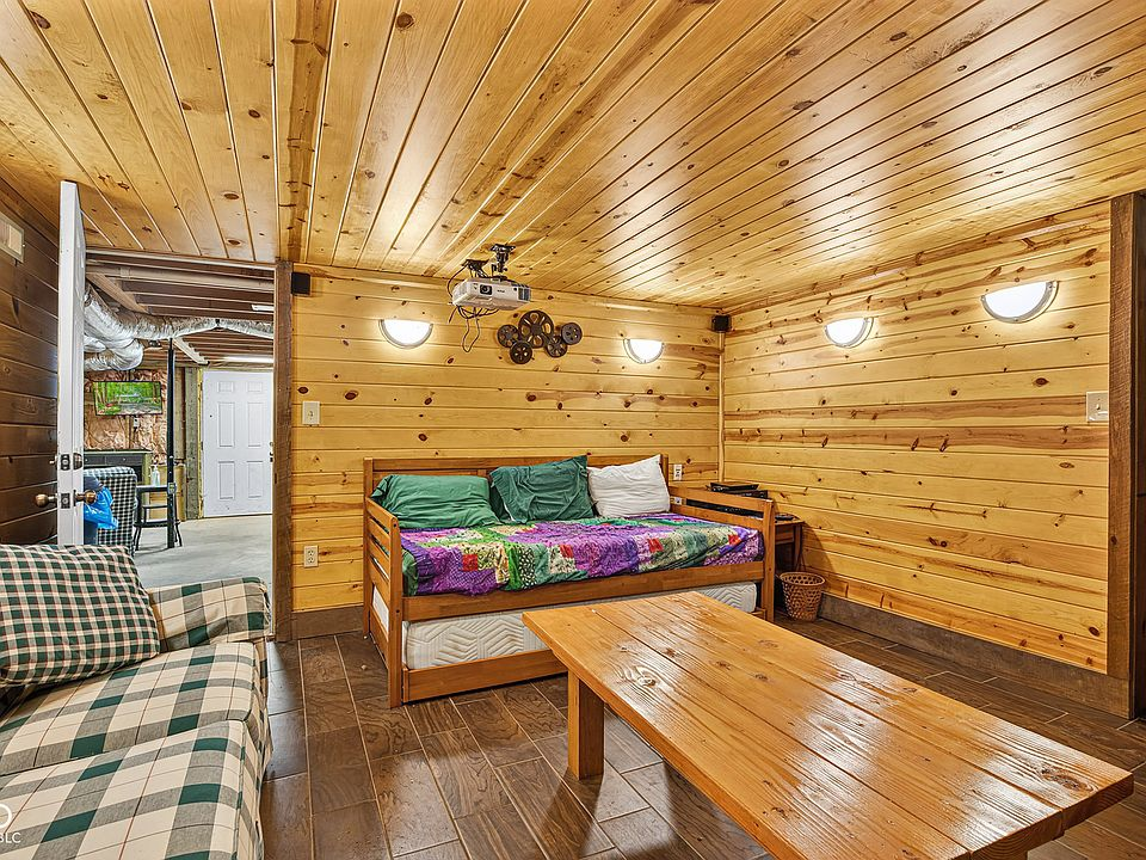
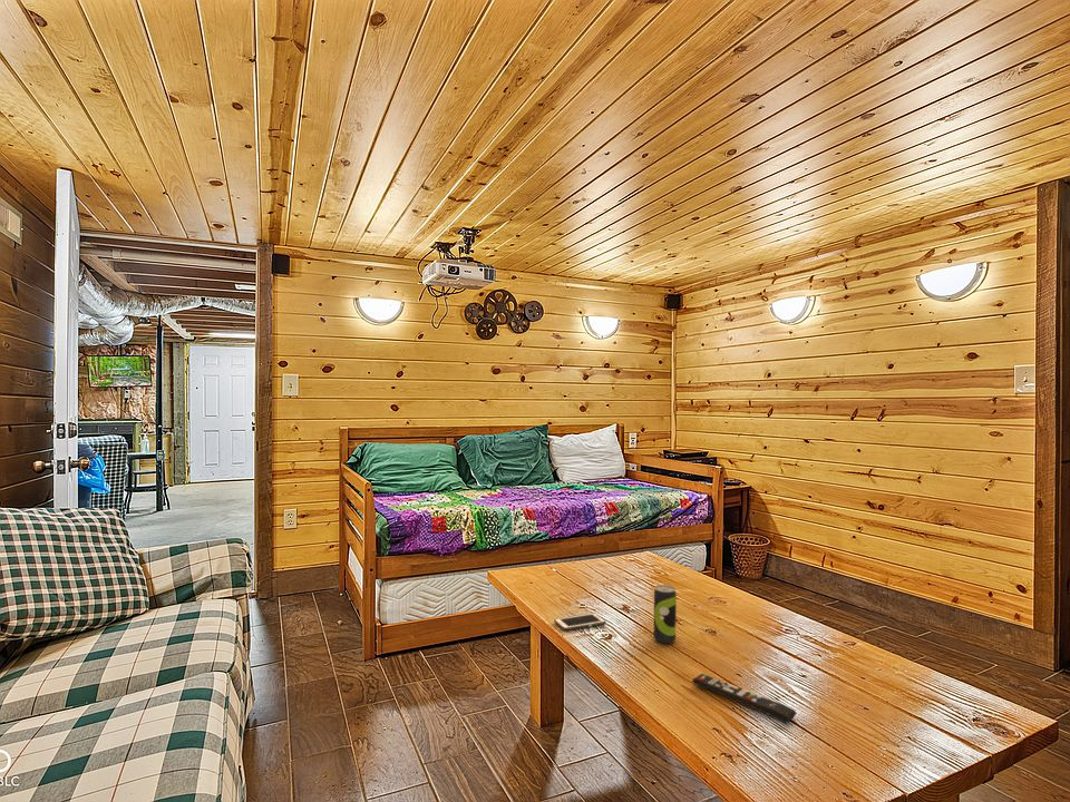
+ remote control [691,673,798,725]
+ beverage can [653,584,678,645]
+ cell phone [553,612,607,632]
